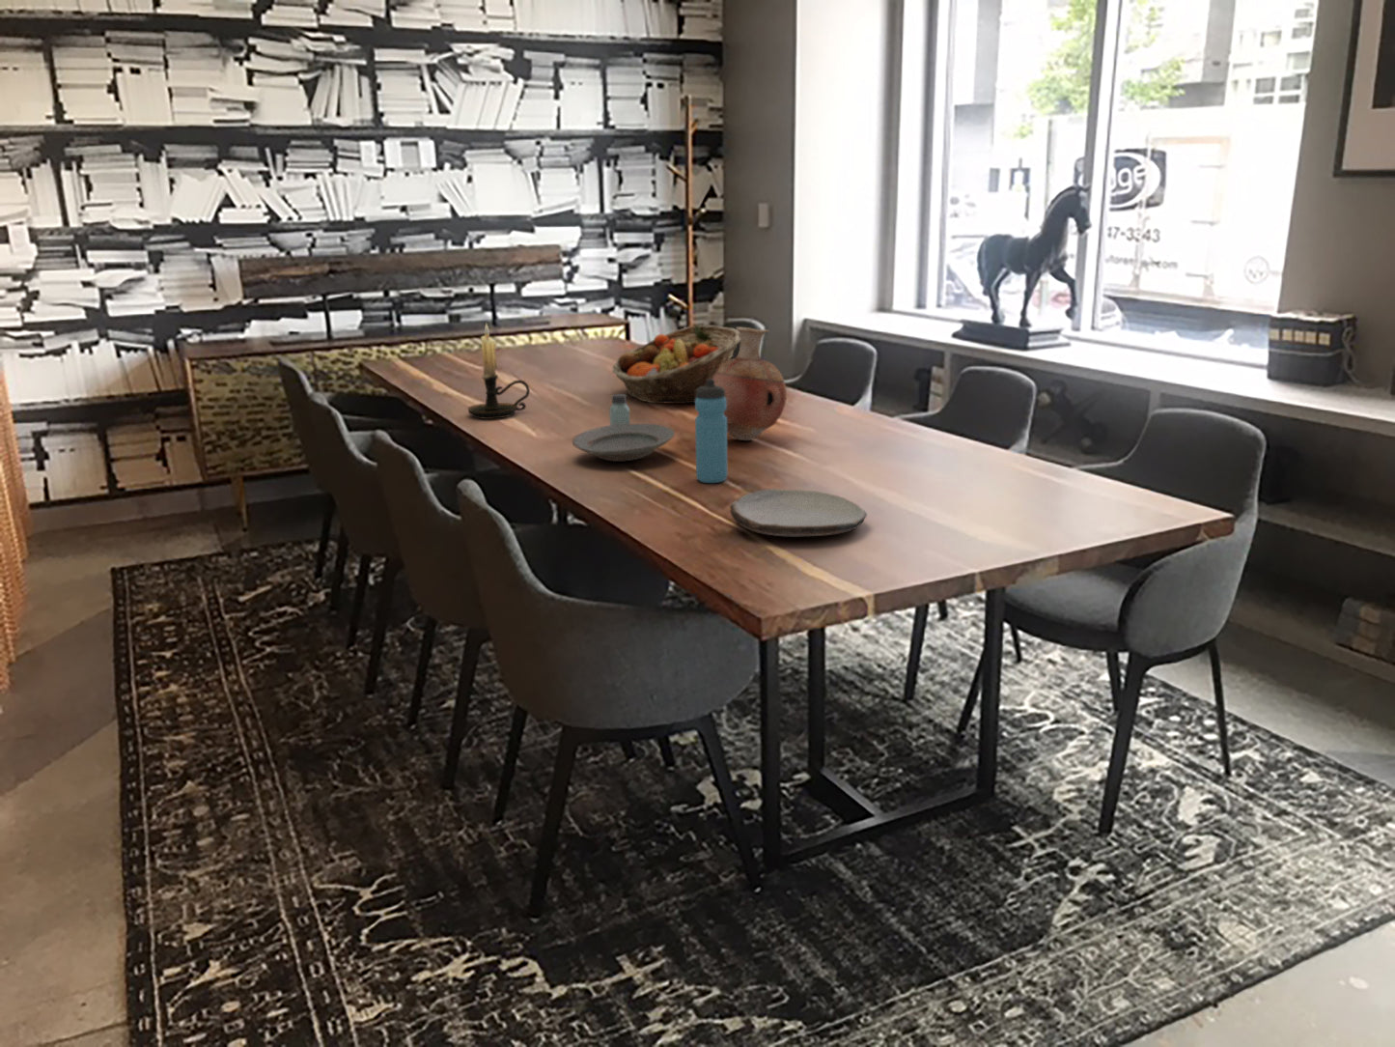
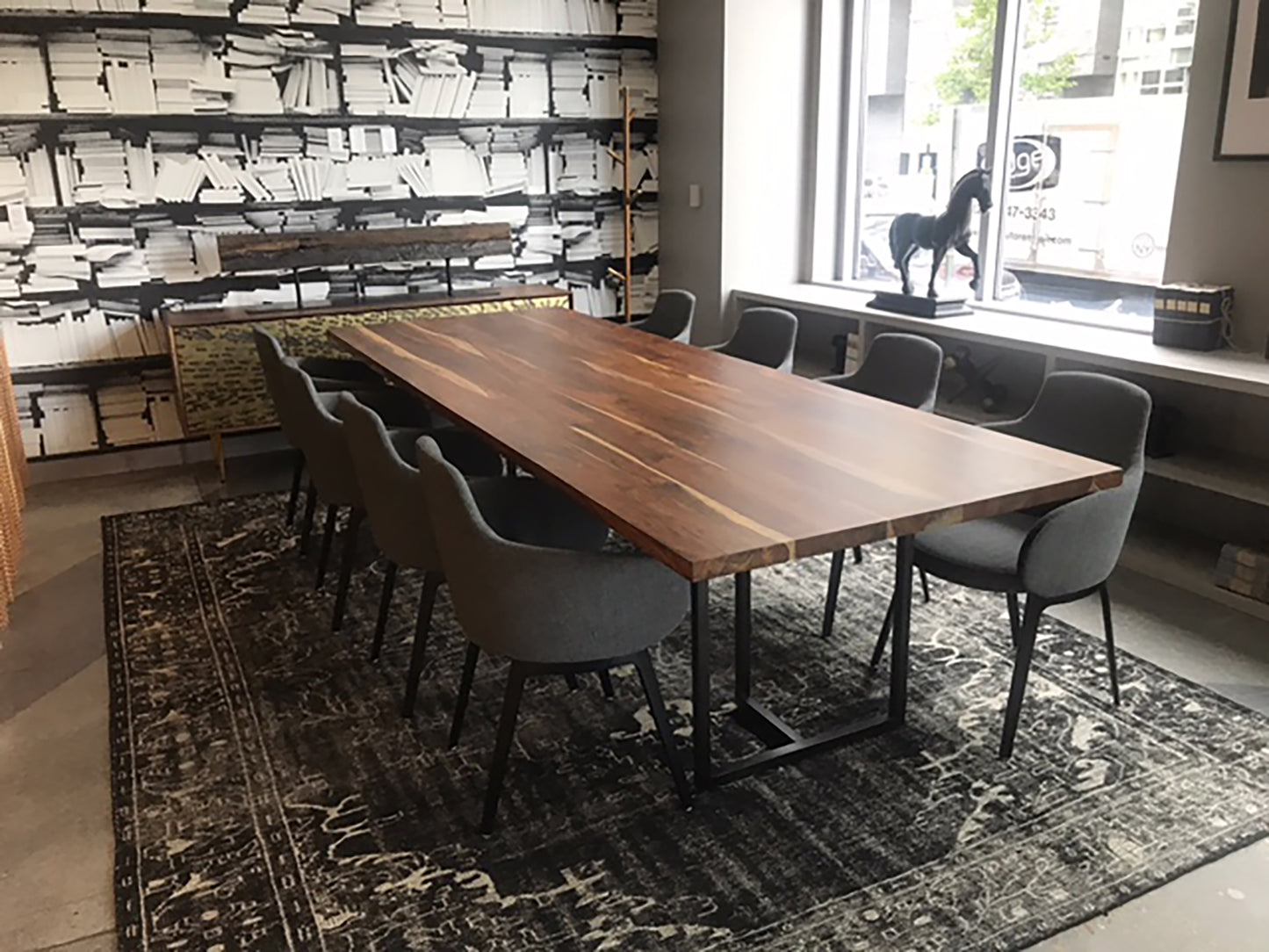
- fruit basket [611,324,741,405]
- saltshaker [608,393,631,425]
- plate [572,422,676,463]
- candle holder [467,322,531,420]
- water bottle [694,379,728,484]
- plate [729,488,868,537]
- vase [711,327,788,441]
